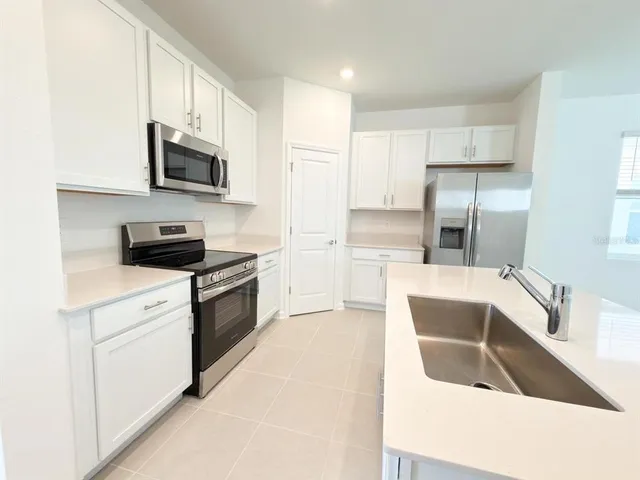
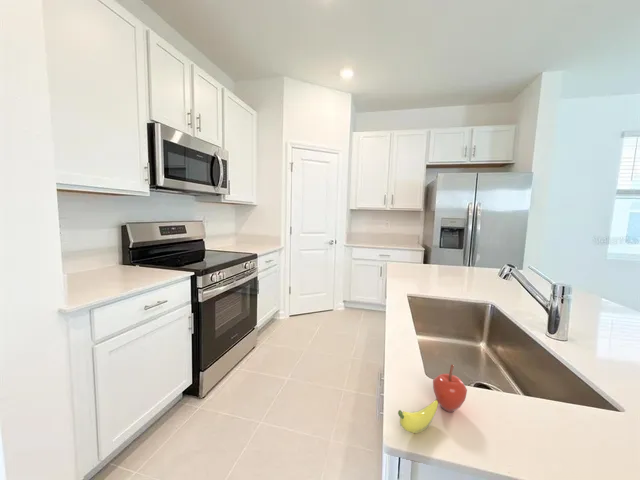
+ fruit [397,364,468,434]
